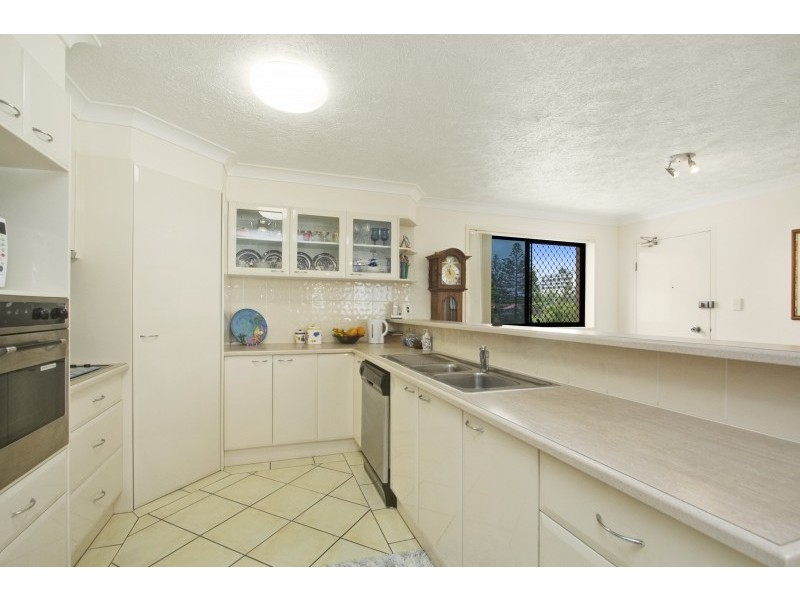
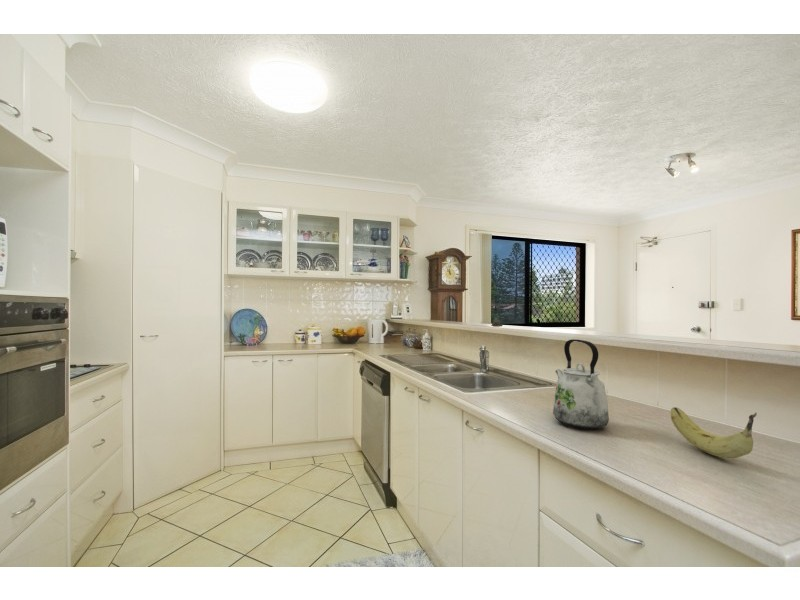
+ fruit [670,406,758,459]
+ kettle [552,338,610,430]
